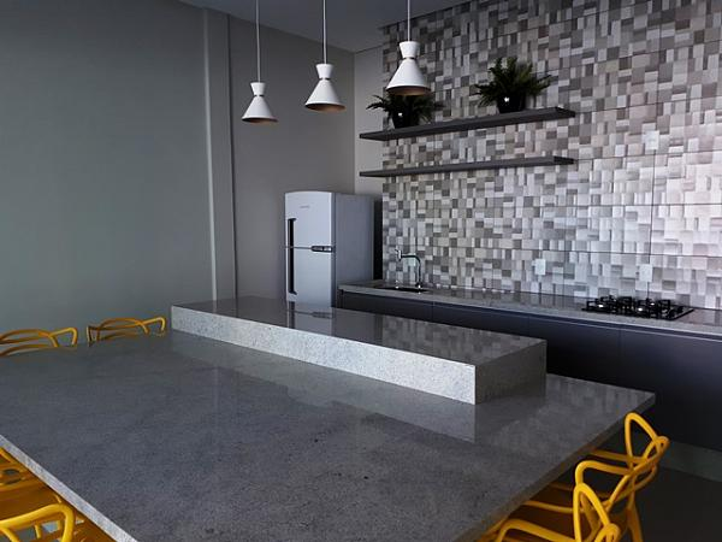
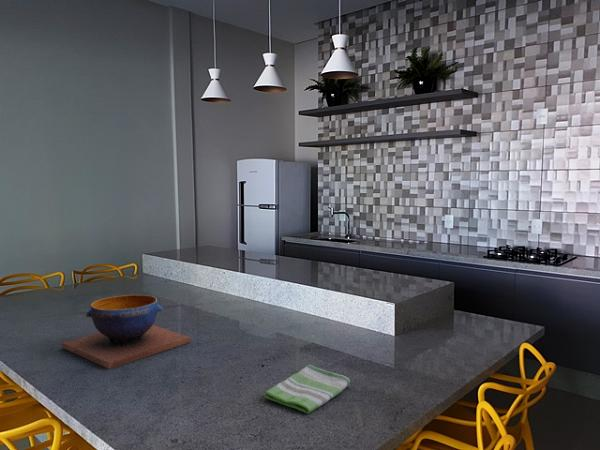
+ decorative bowl [61,294,192,370]
+ dish towel [263,363,351,415]
